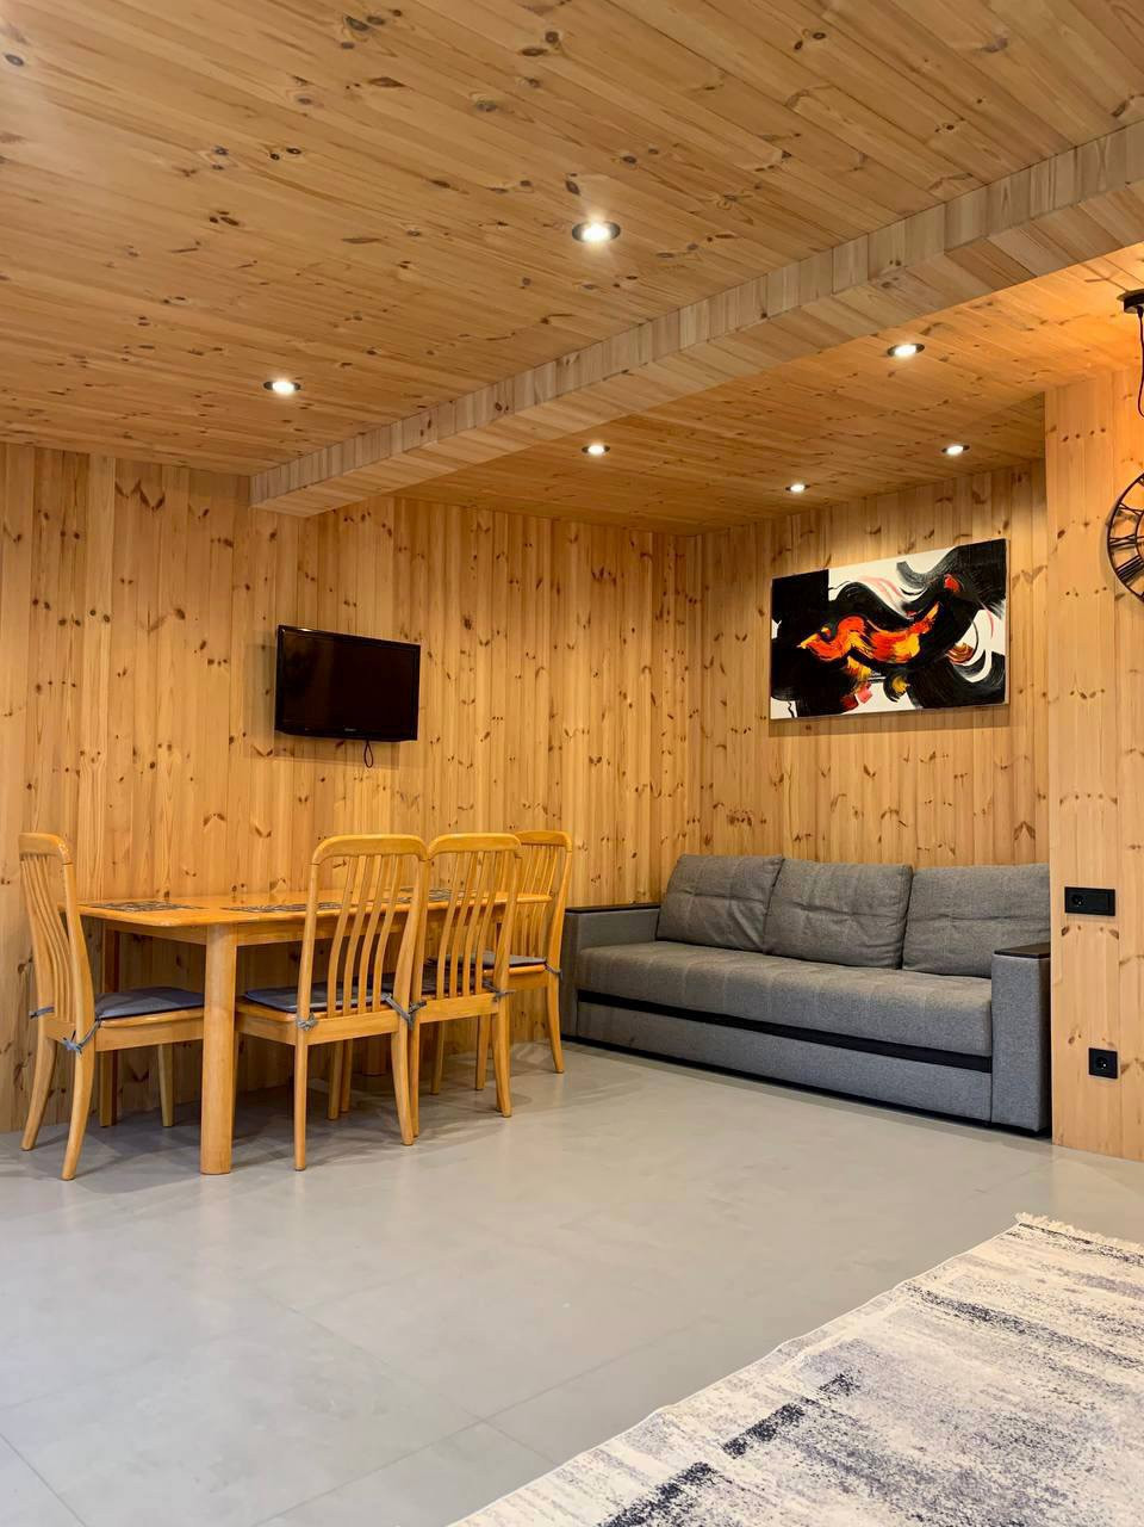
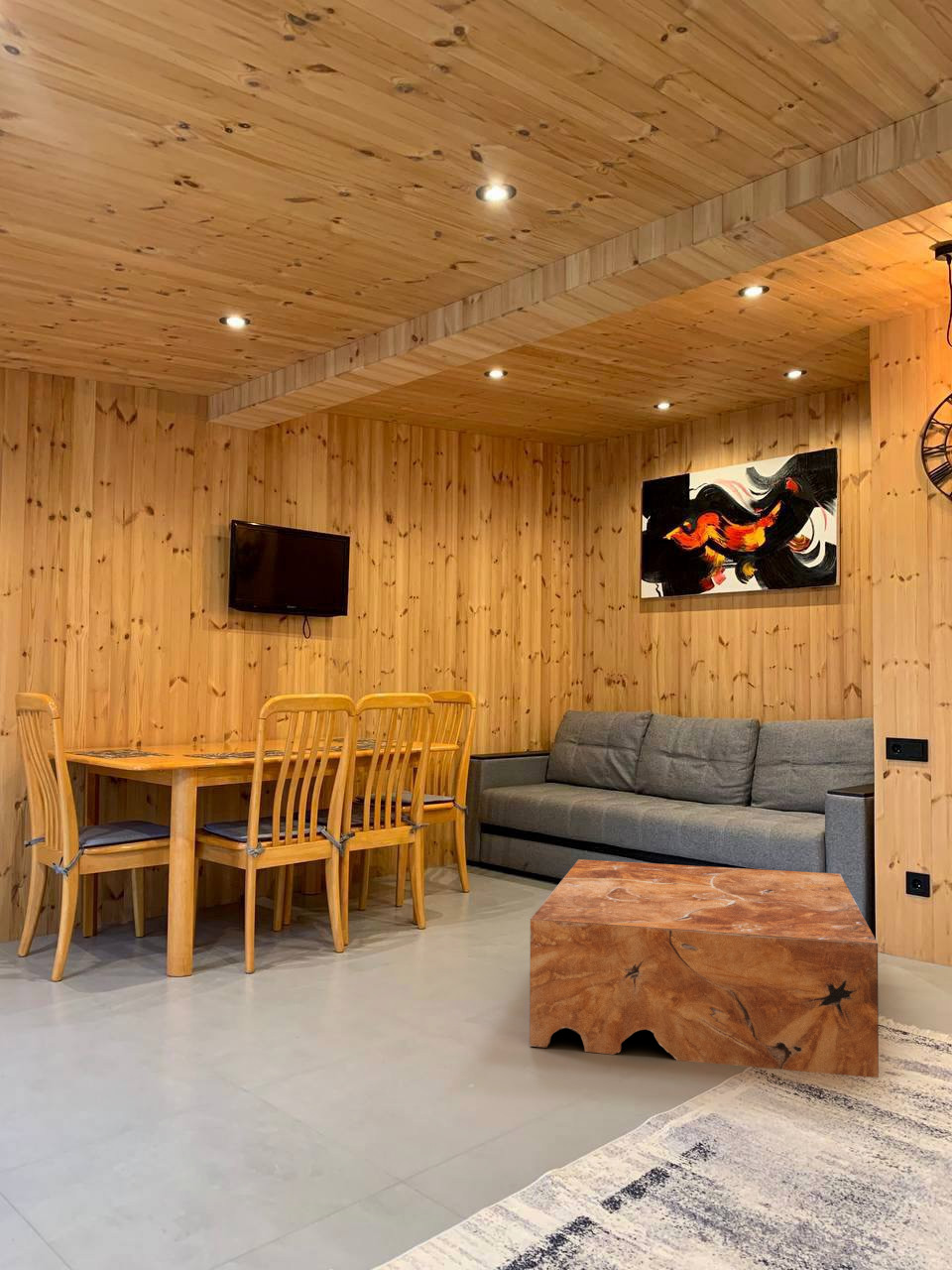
+ coffee table [529,858,880,1079]
